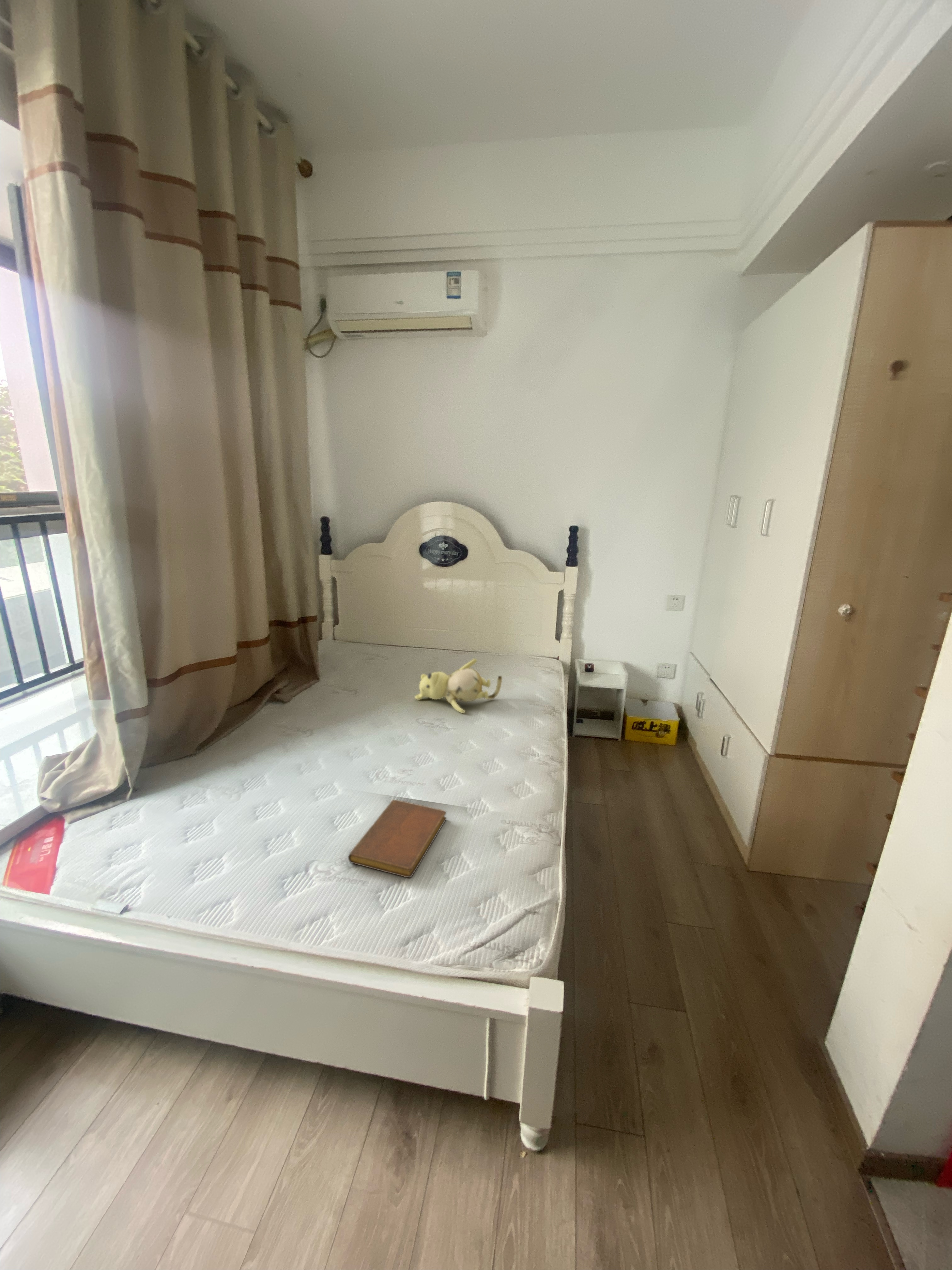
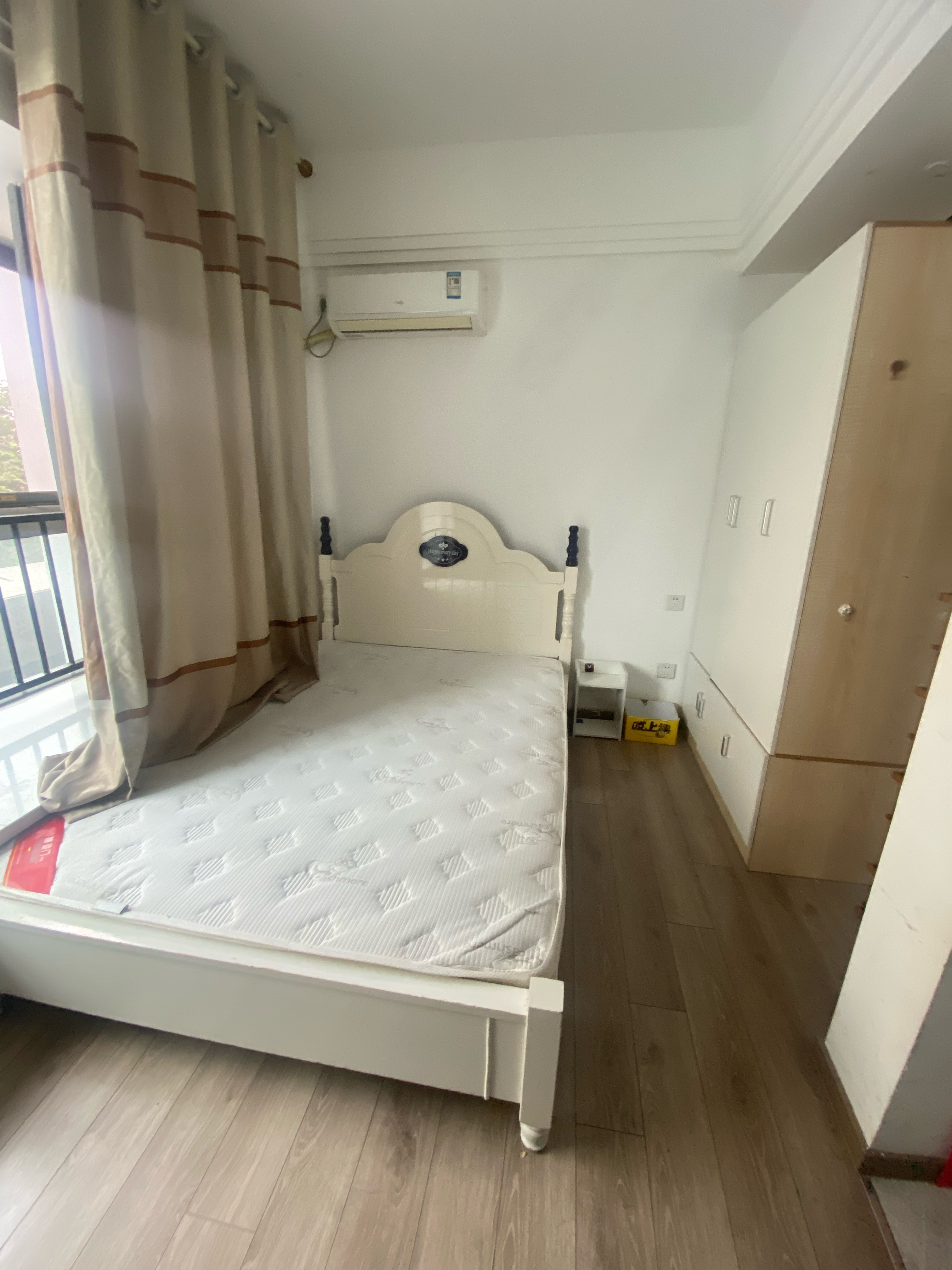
- notebook [348,799,447,878]
- teddy bear [415,658,503,714]
